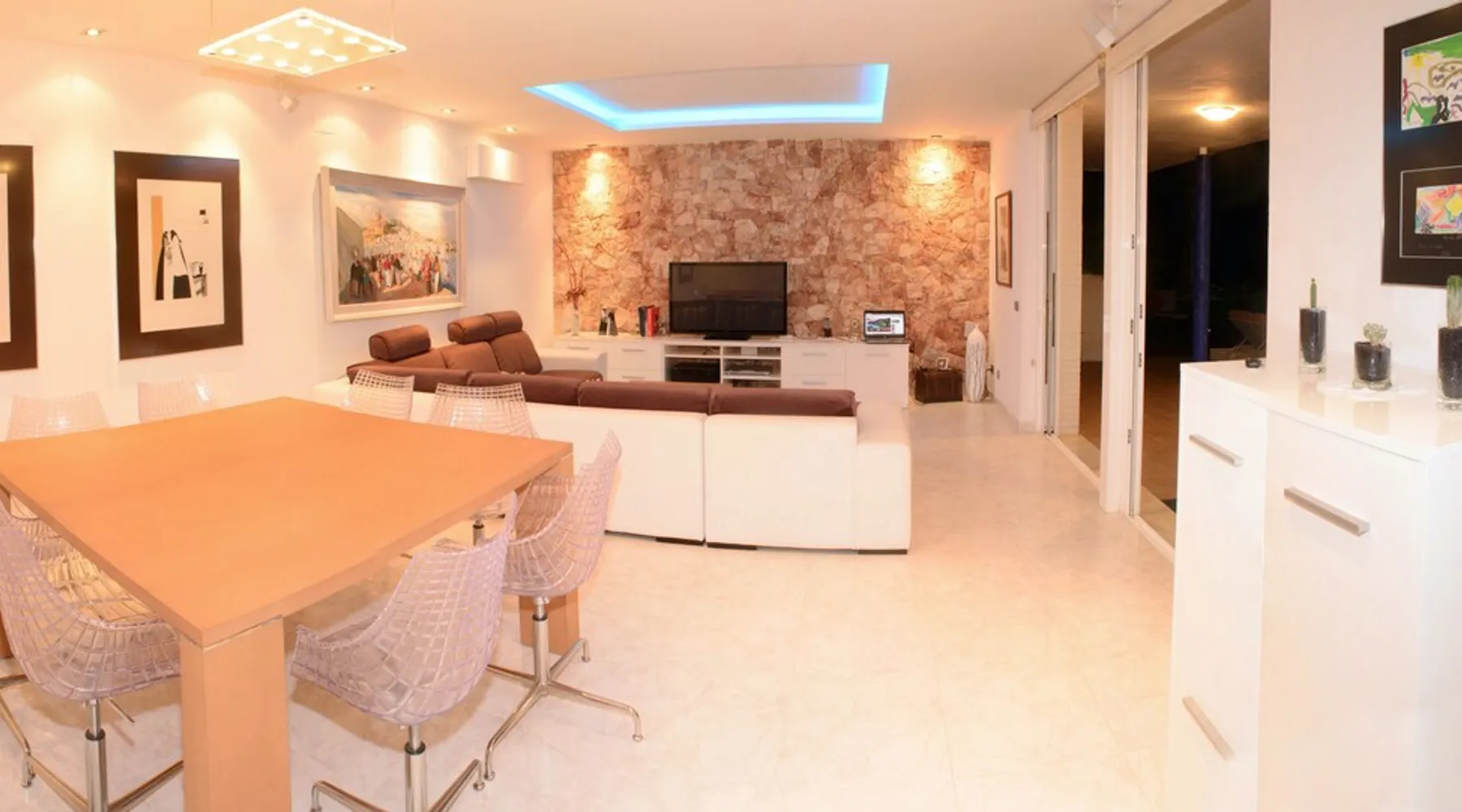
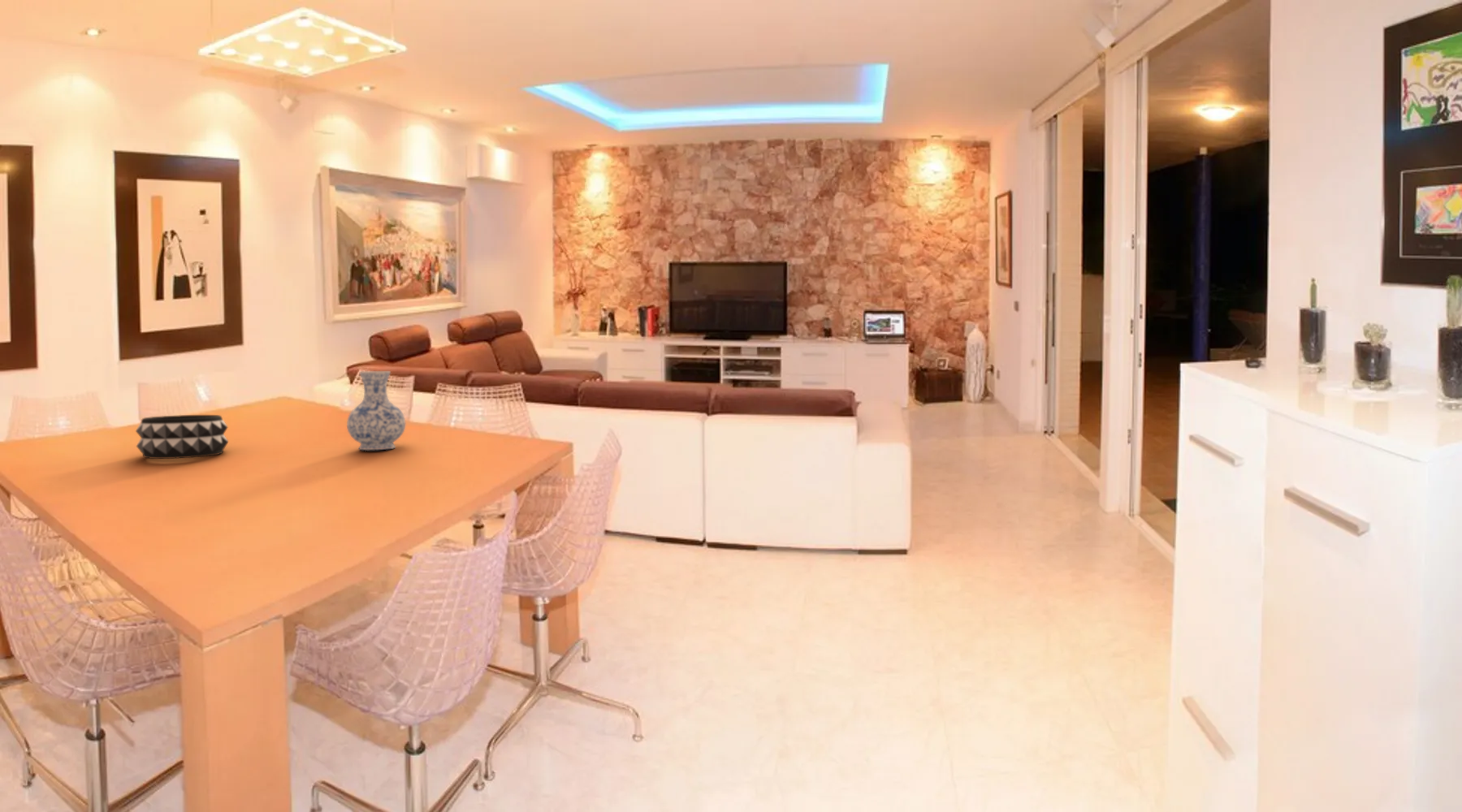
+ decorative bowl [135,414,229,460]
+ vase [346,370,406,451]
